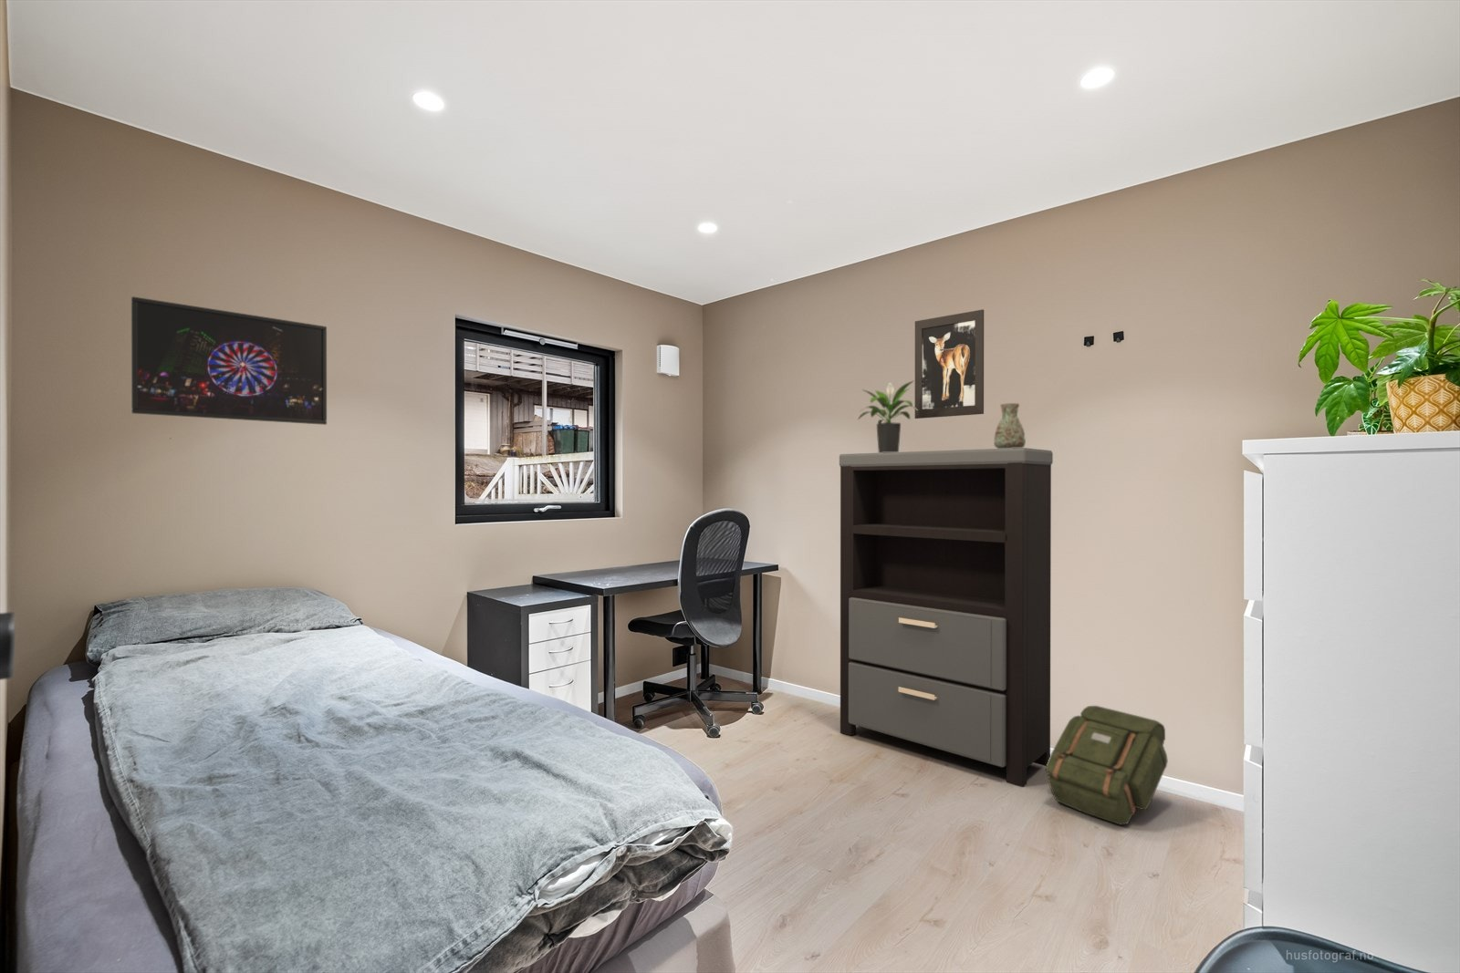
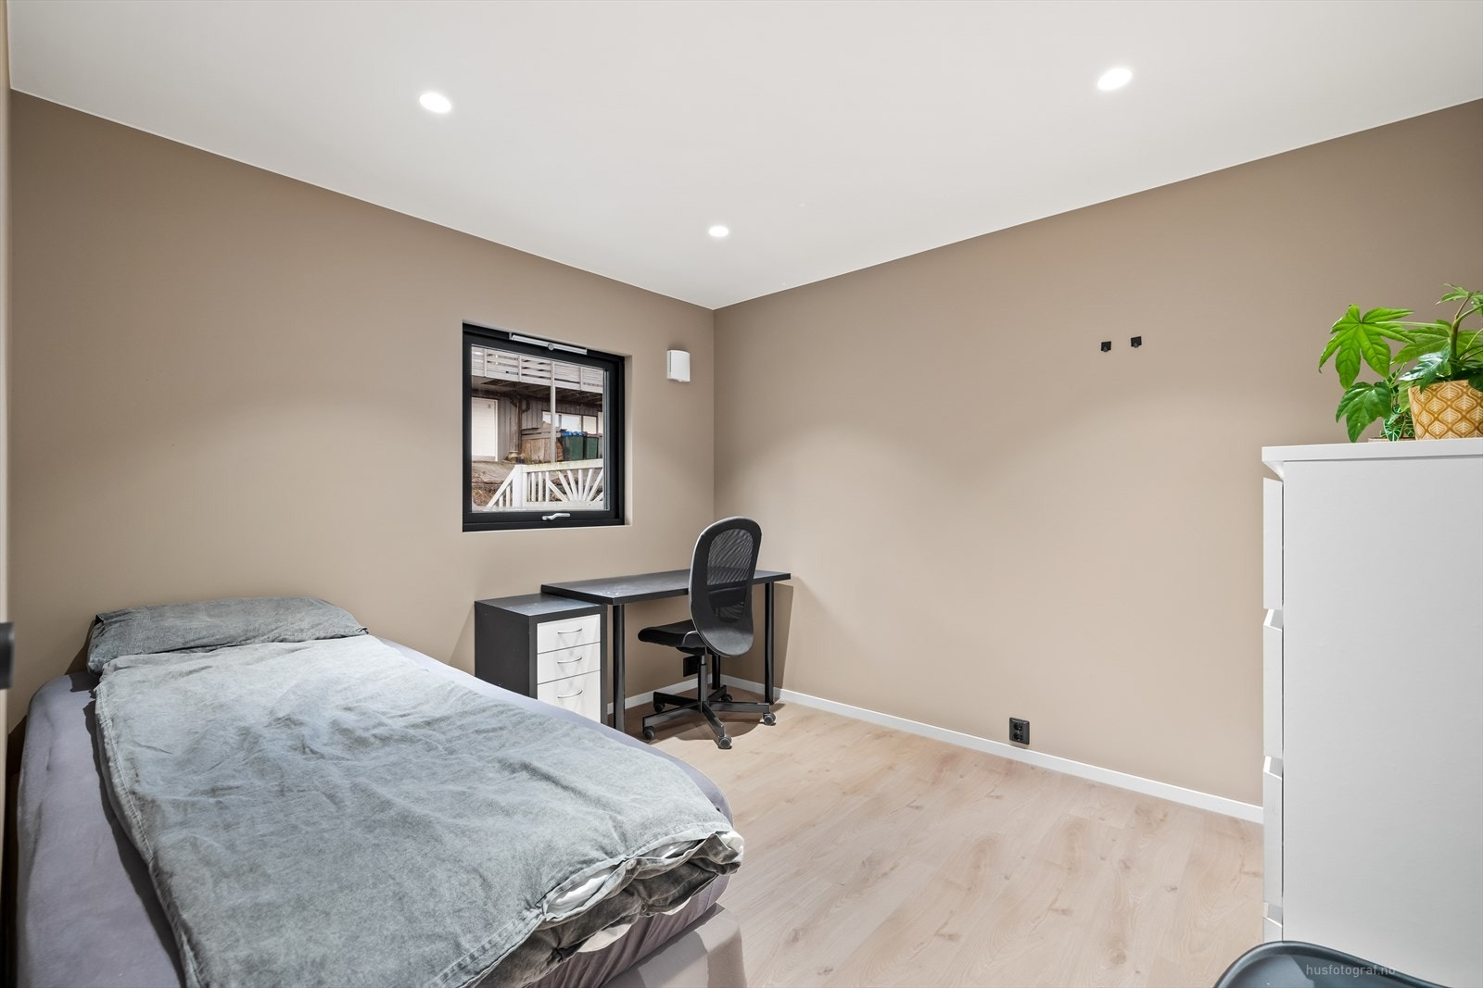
- wall art [915,308,984,419]
- shelving unit [839,446,1054,788]
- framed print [130,295,328,426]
- backpack [1045,705,1169,825]
- potted plant [857,380,918,453]
- decorative vase [993,402,1027,448]
